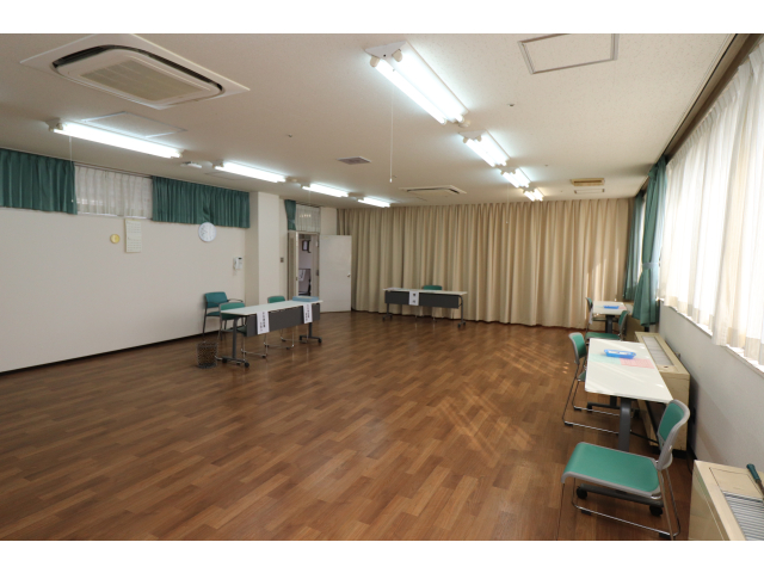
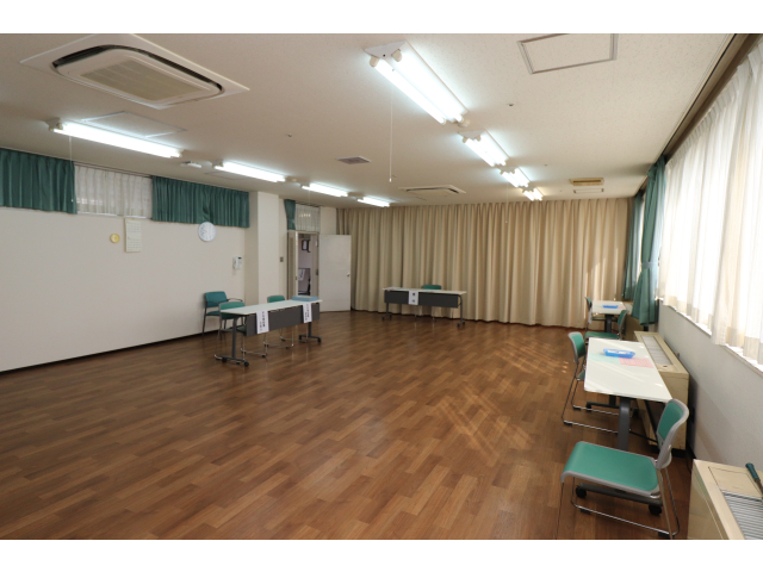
- waste bin [195,340,220,369]
